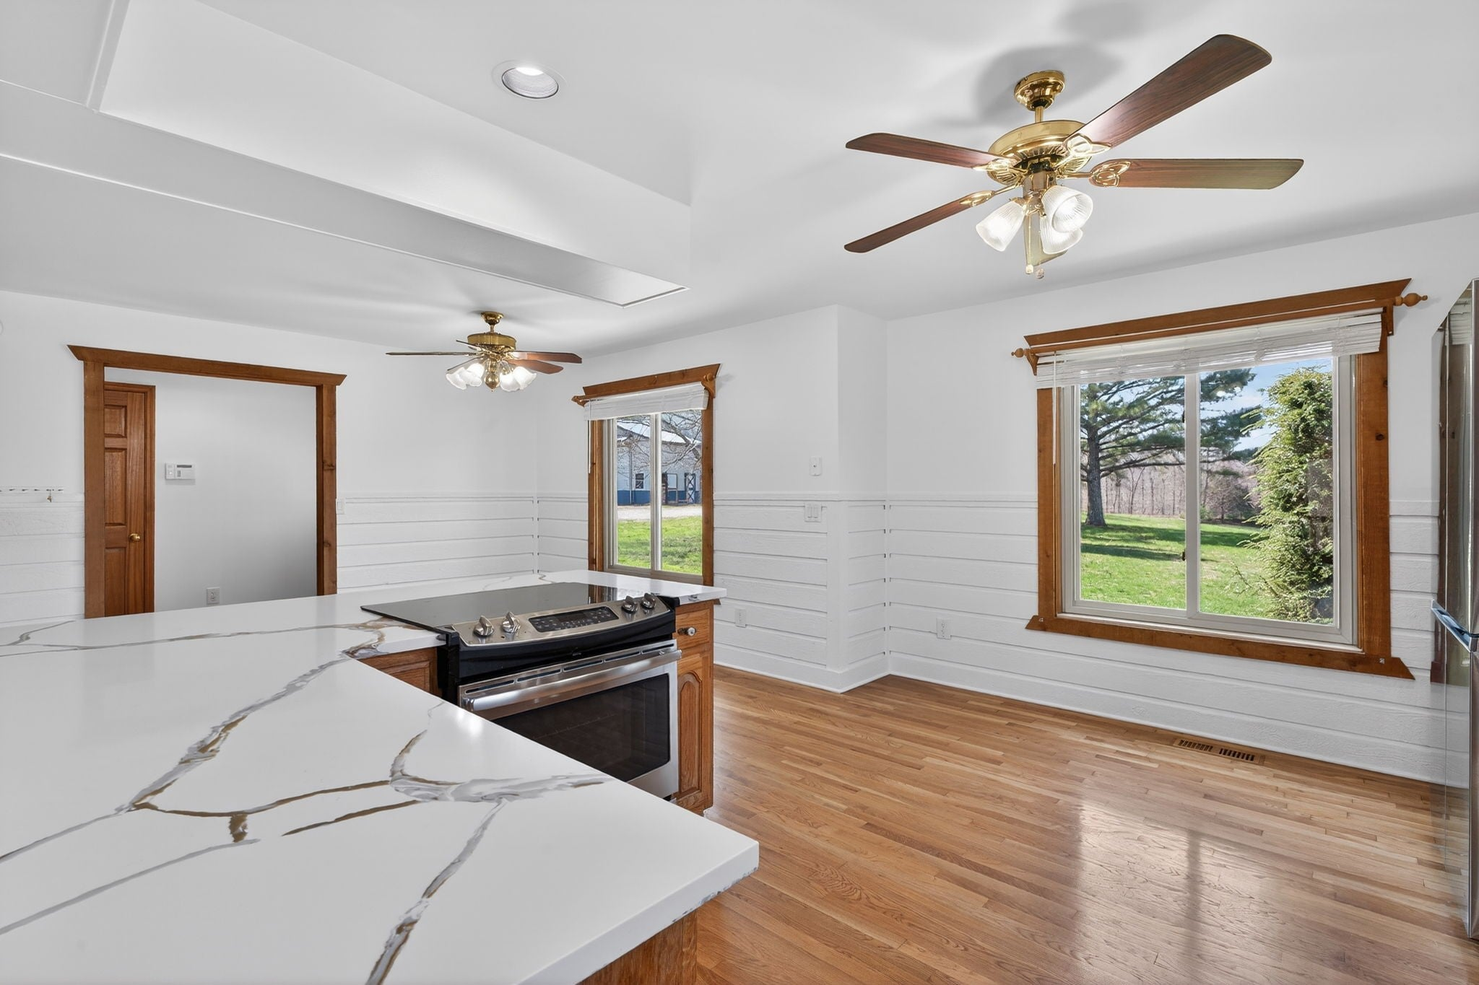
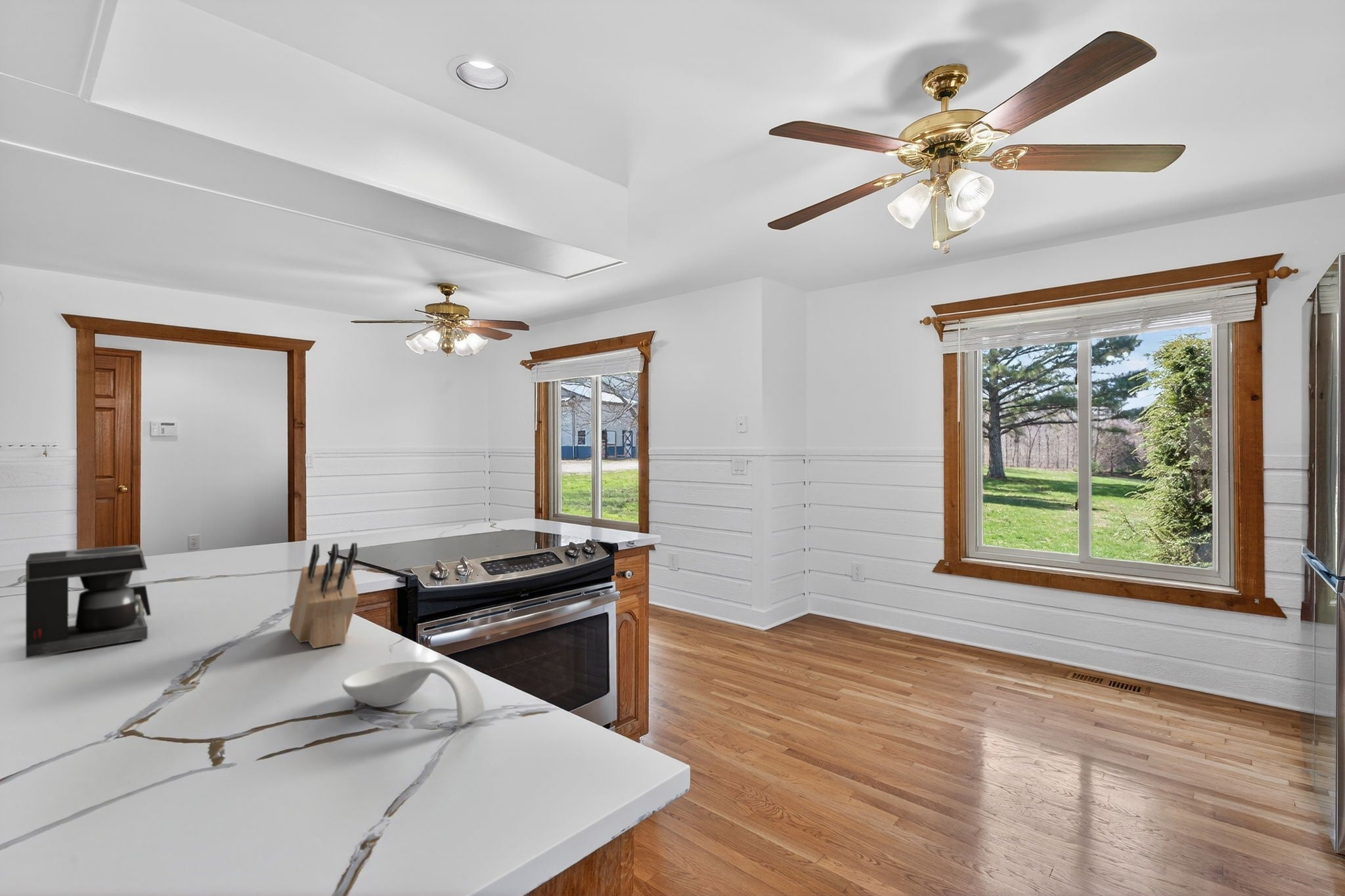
+ spoon rest [342,658,486,727]
+ coffee maker [25,544,152,659]
+ knife block [289,542,359,649]
